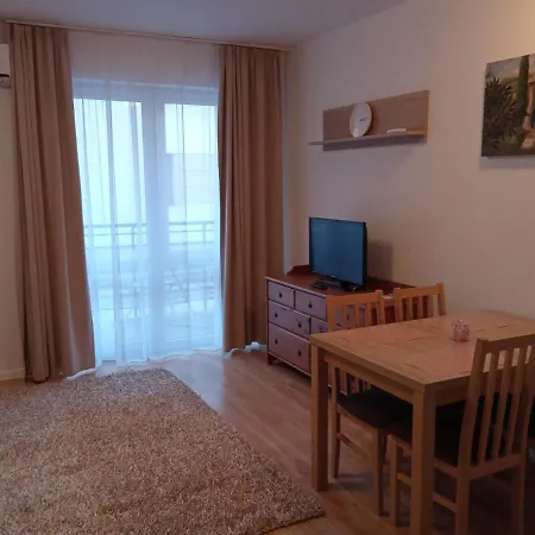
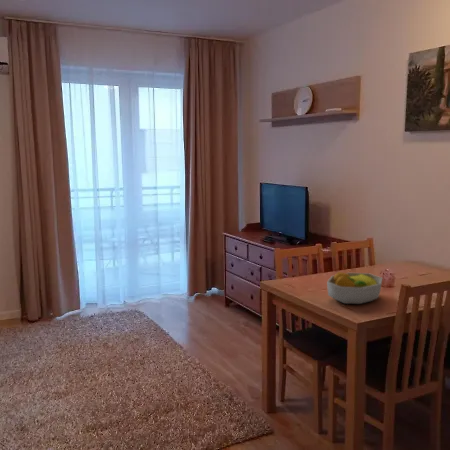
+ fruit bowl [326,271,383,305]
